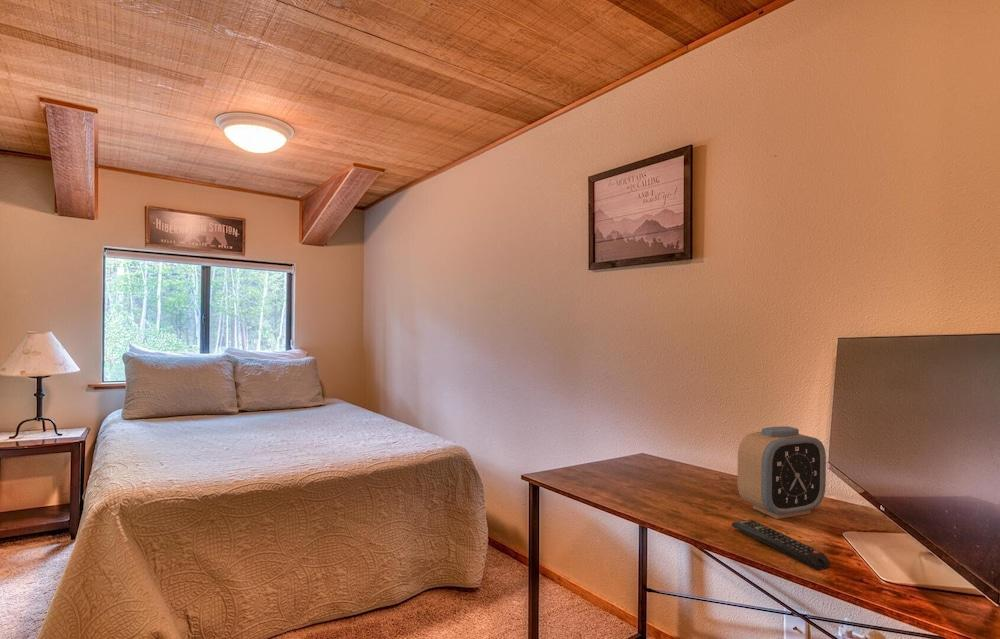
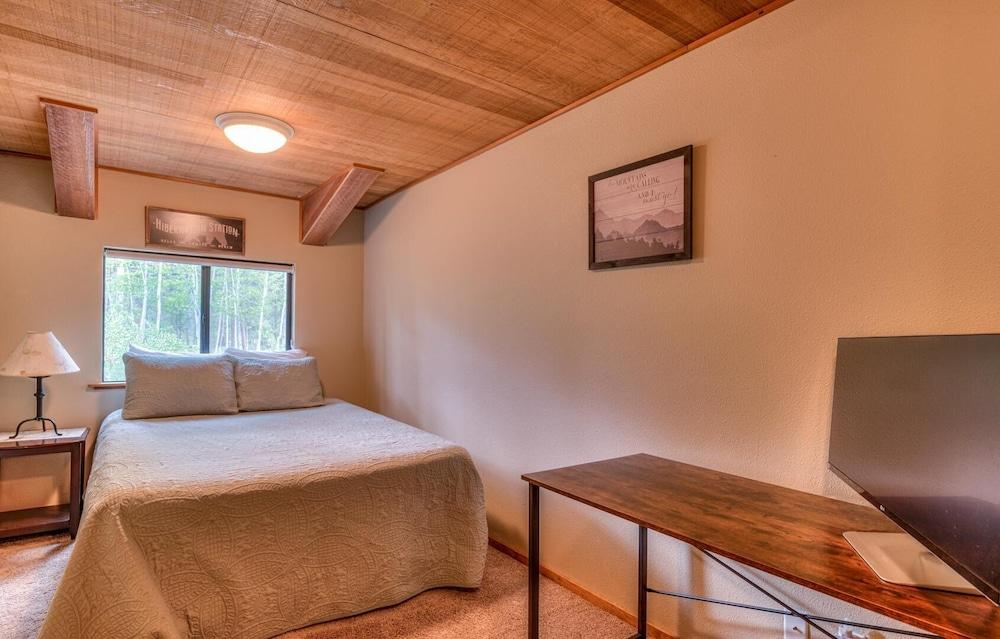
- alarm clock [736,425,827,520]
- remote control [730,518,831,571]
